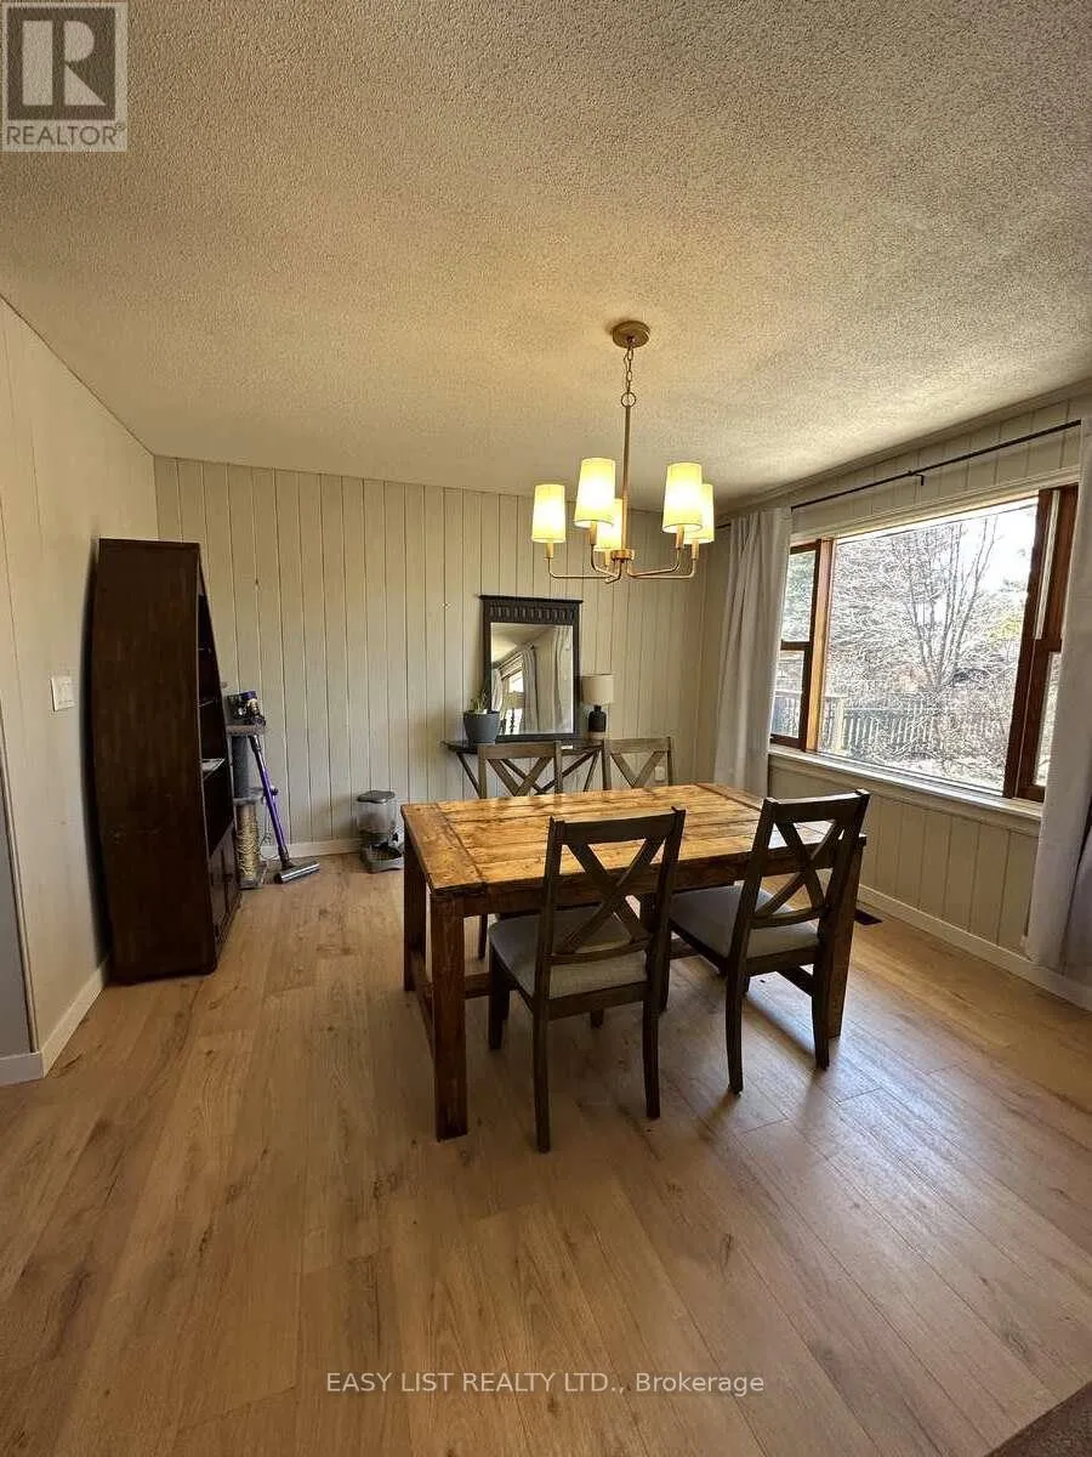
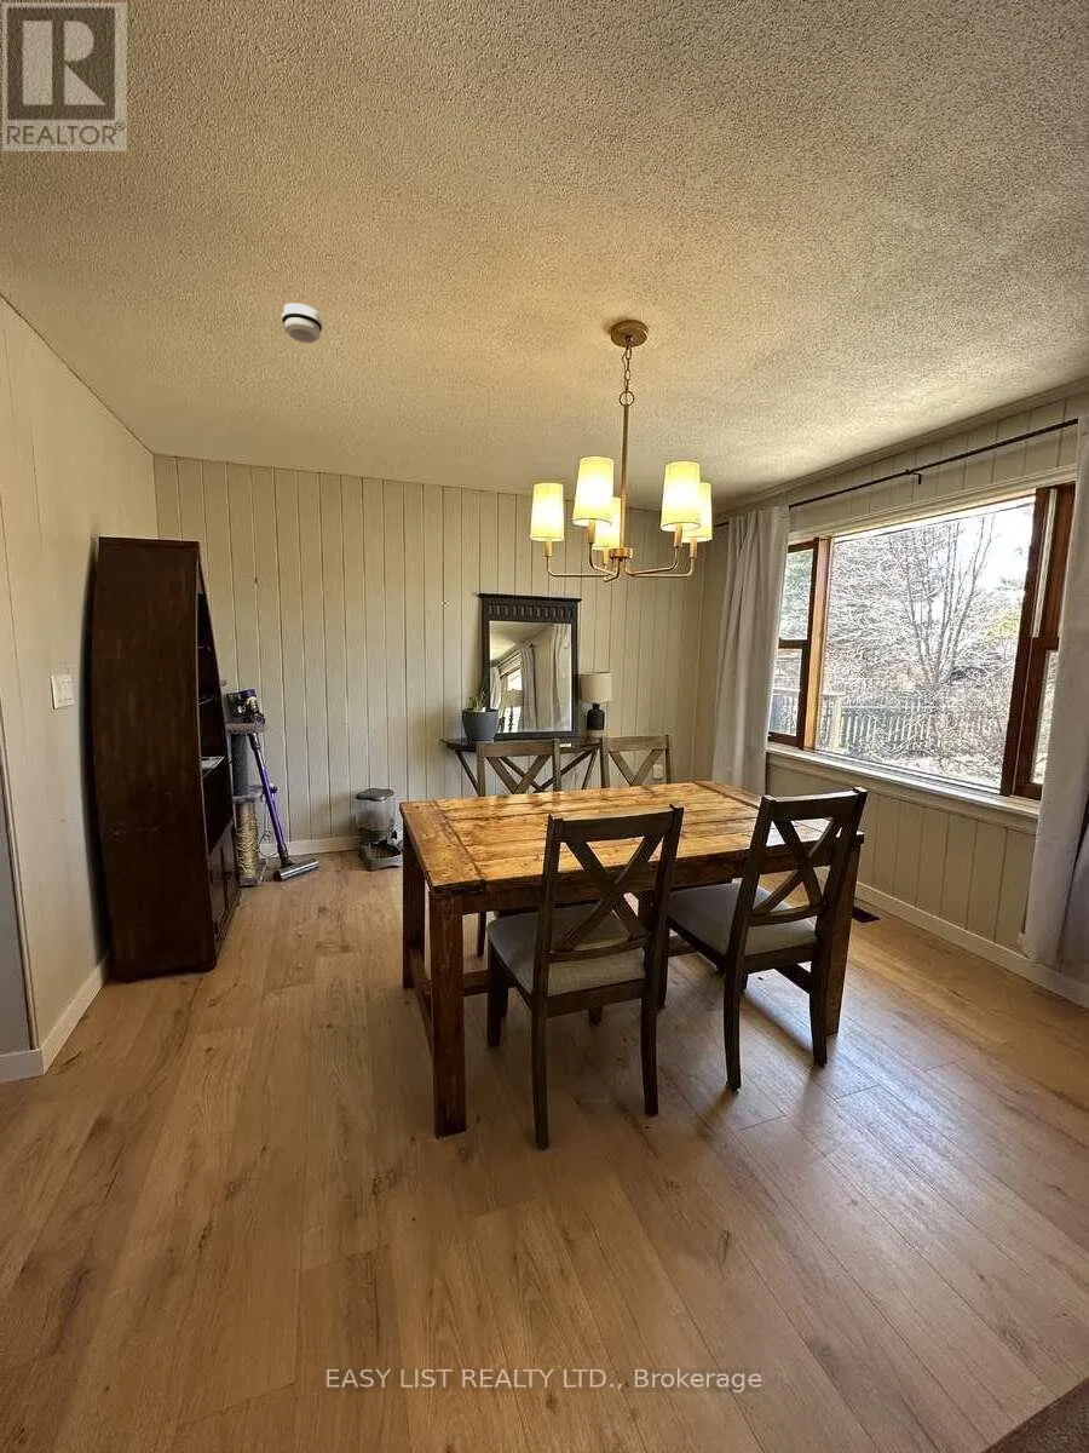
+ smoke detector [281,301,323,344]
